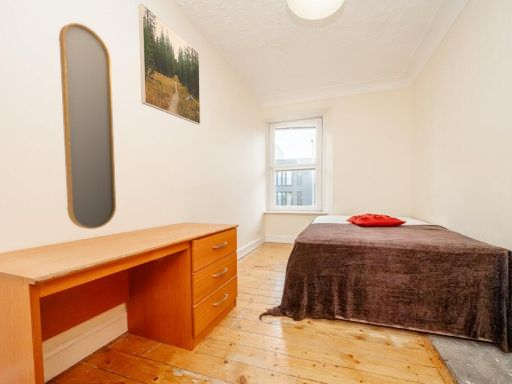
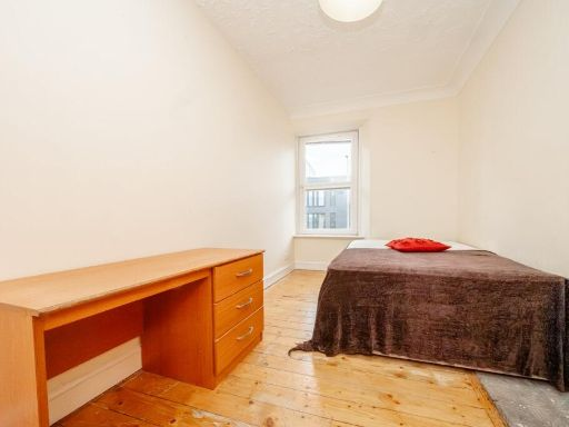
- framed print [137,2,201,125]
- home mirror [58,22,117,230]
